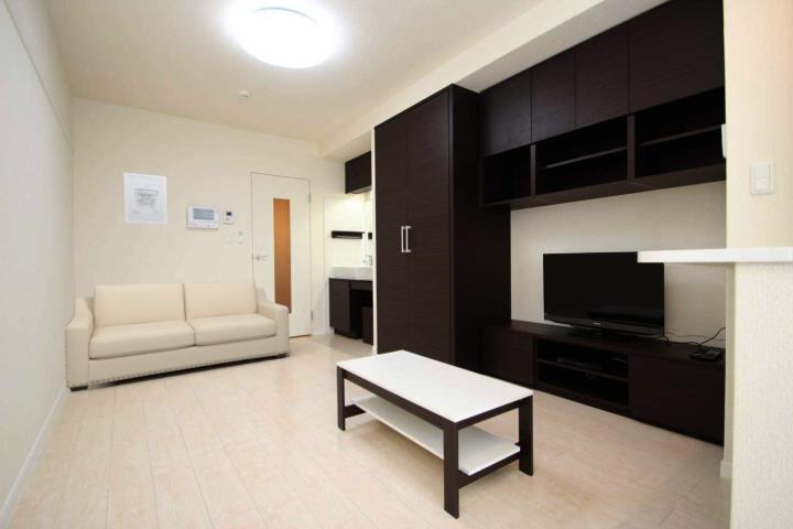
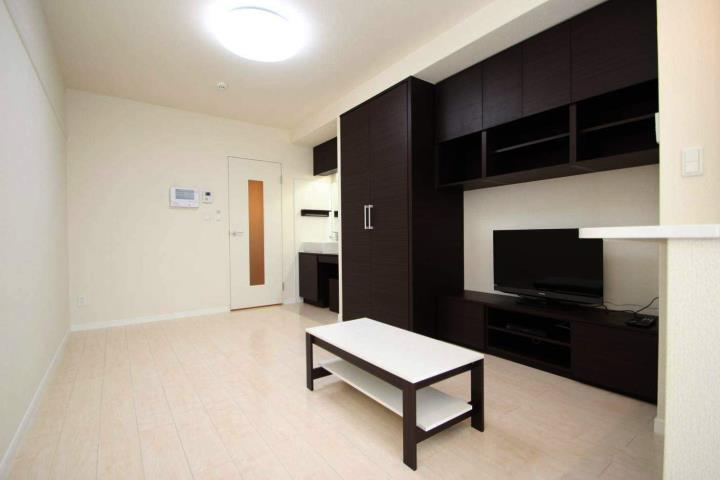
- sofa [64,278,291,393]
- wall art [122,171,169,226]
